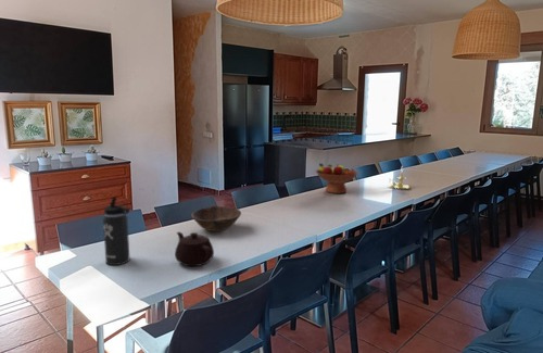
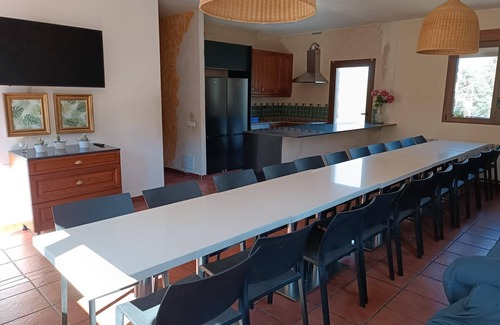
- thermos bottle [102,196,130,266]
- fruit bowl [315,162,359,194]
- teapot [174,231,215,267]
- bowl [190,204,242,232]
- candle holder [389,166,413,190]
